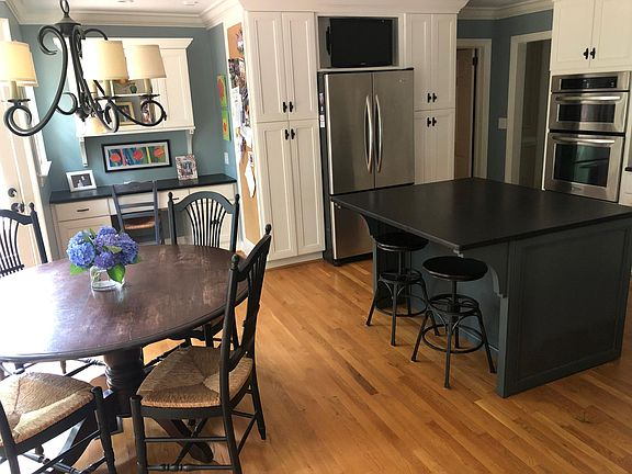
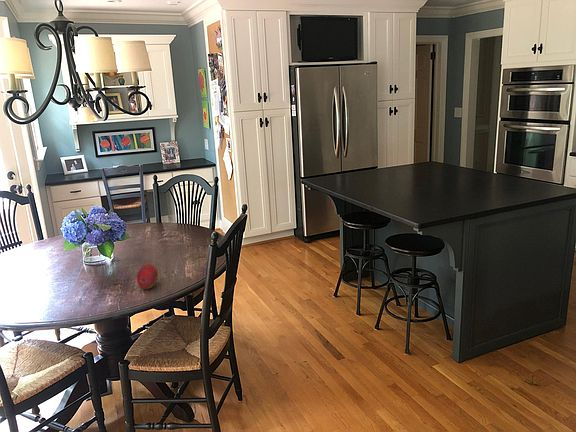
+ fruit [136,263,159,290]
